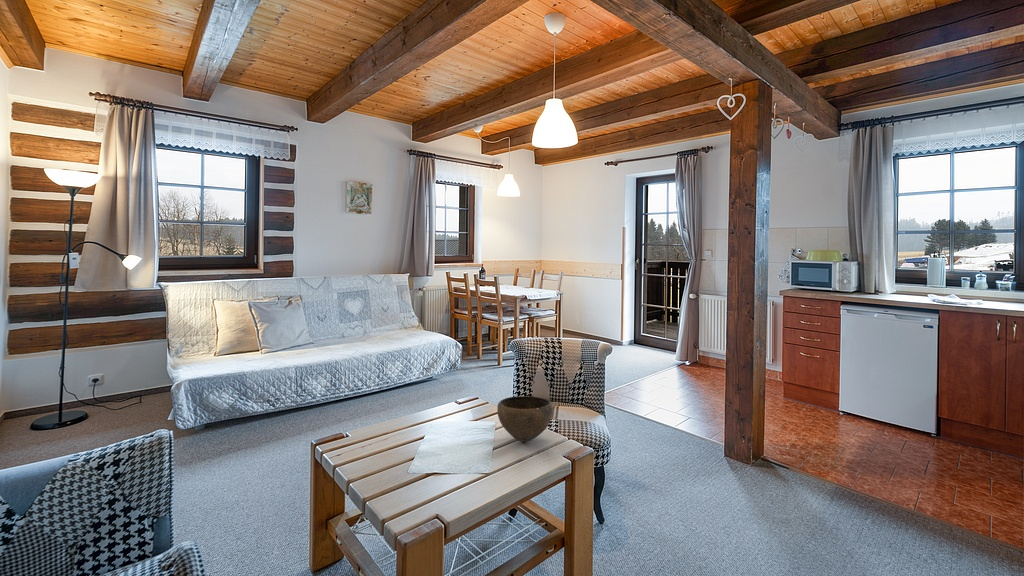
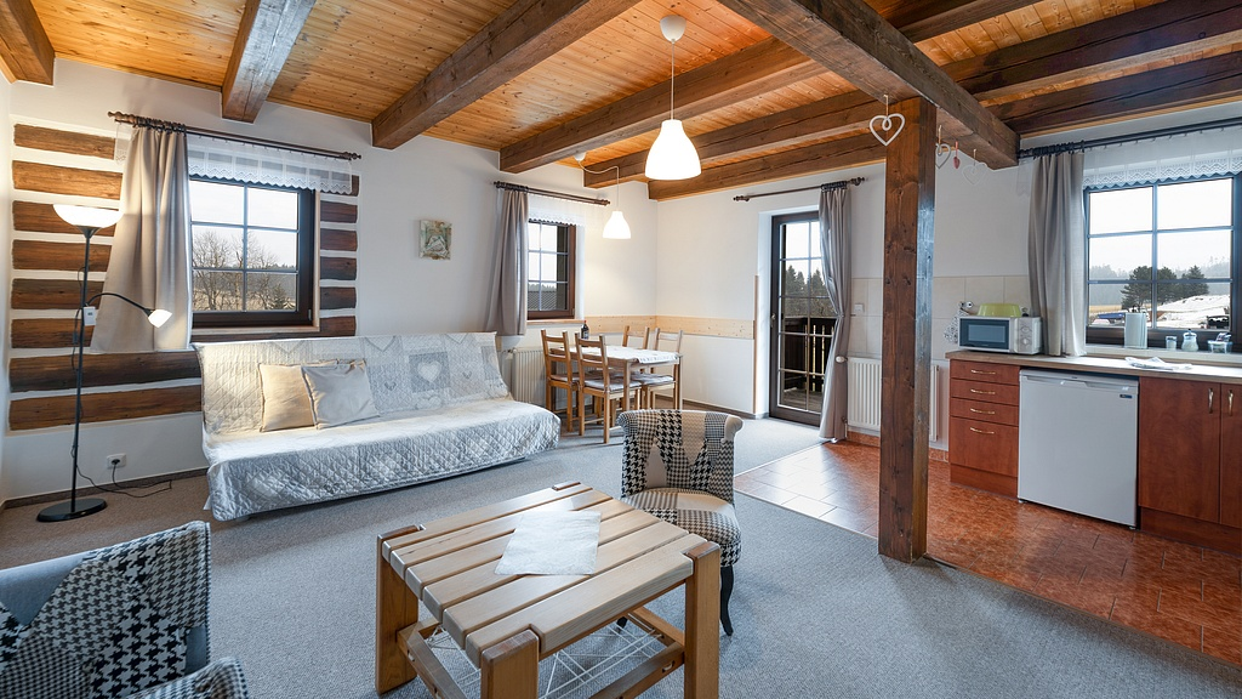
- bowl [496,395,554,443]
